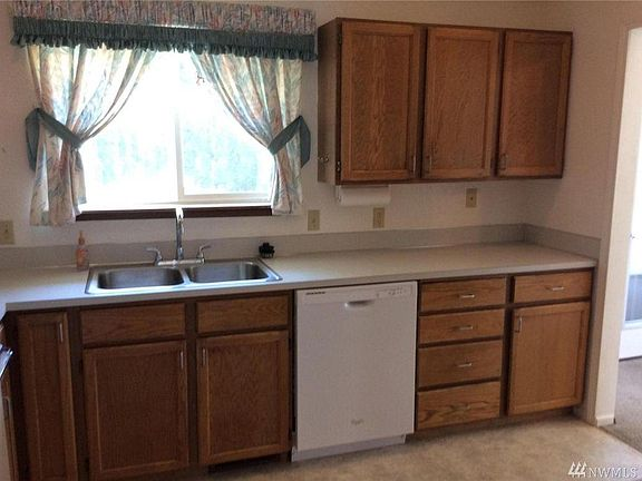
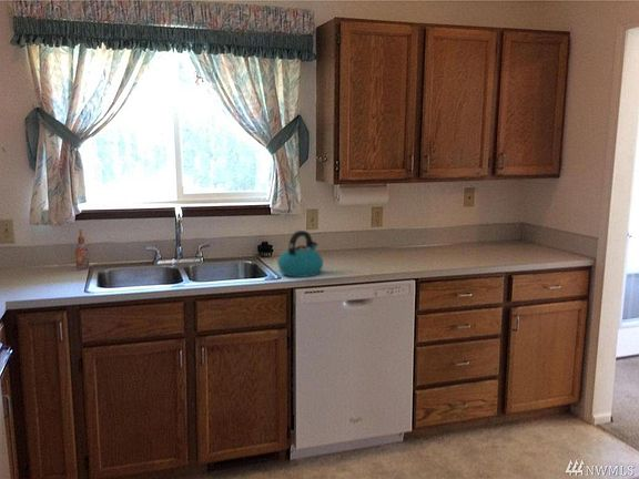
+ kettle [277,230,324,278]
